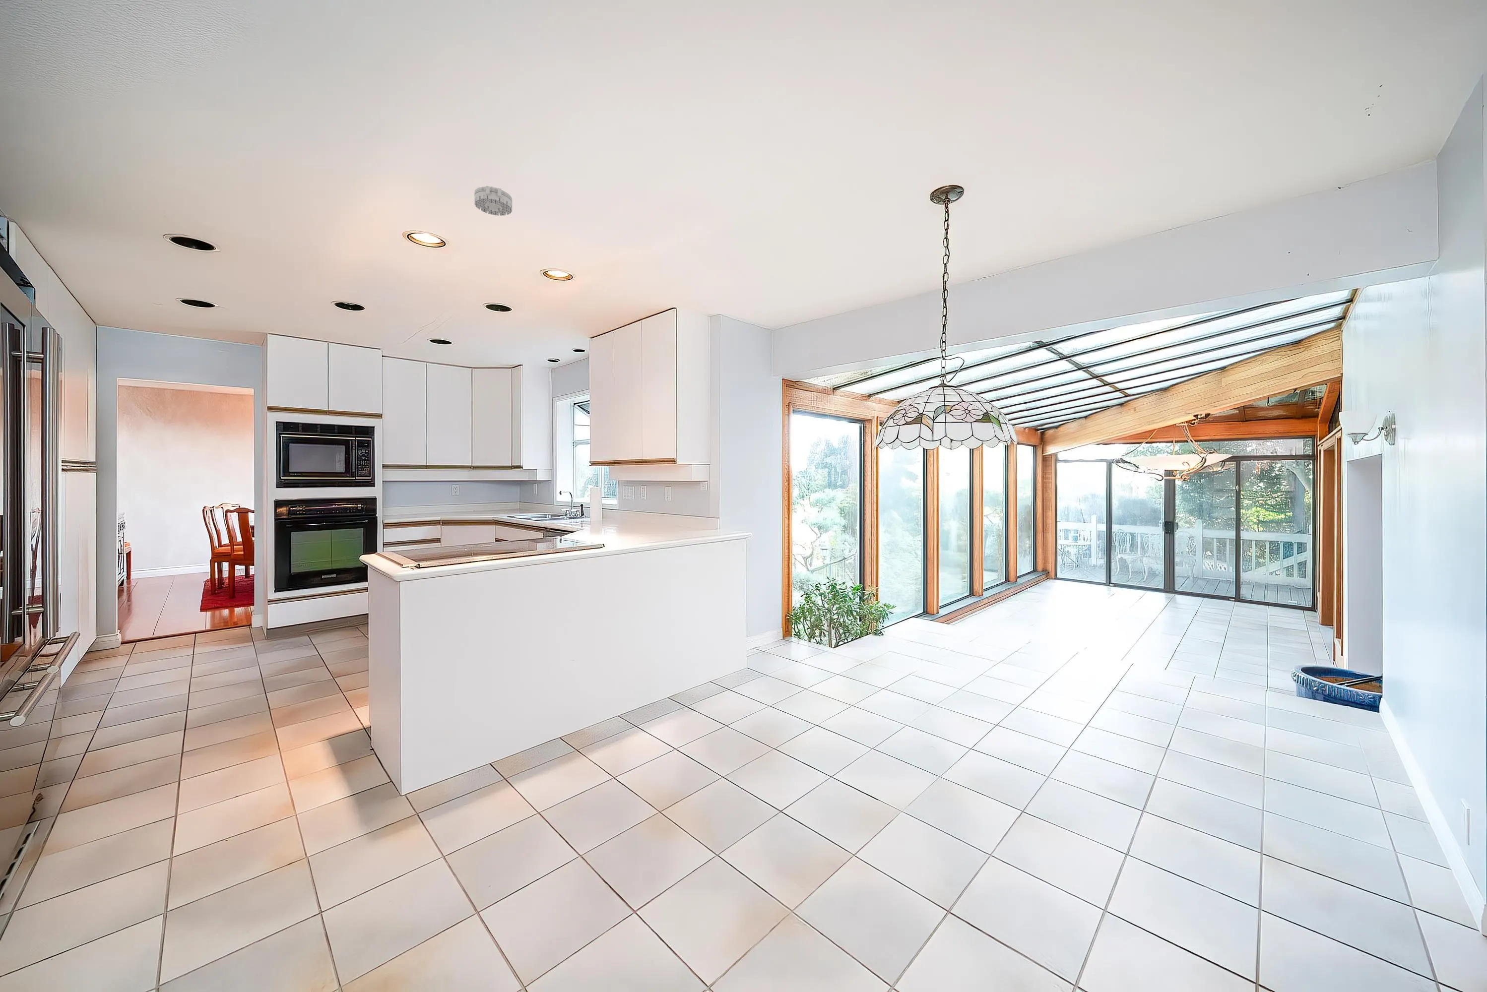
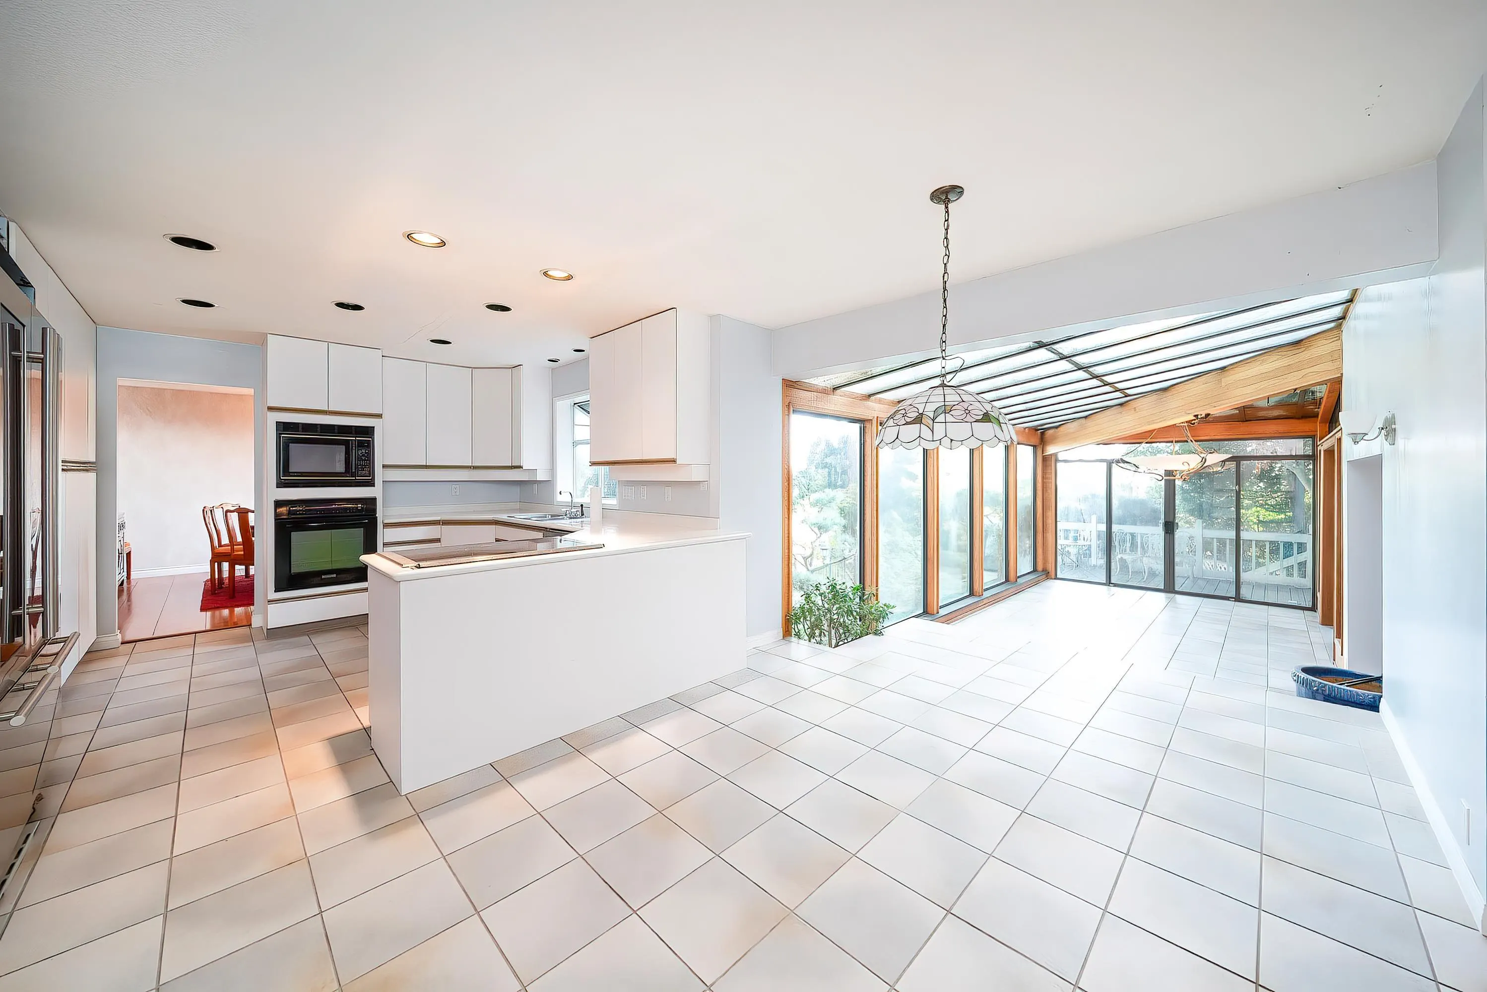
- smoke detector [474,185,513,216]
